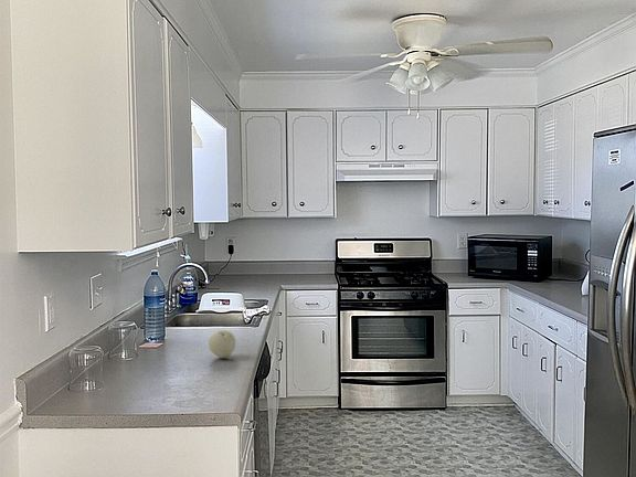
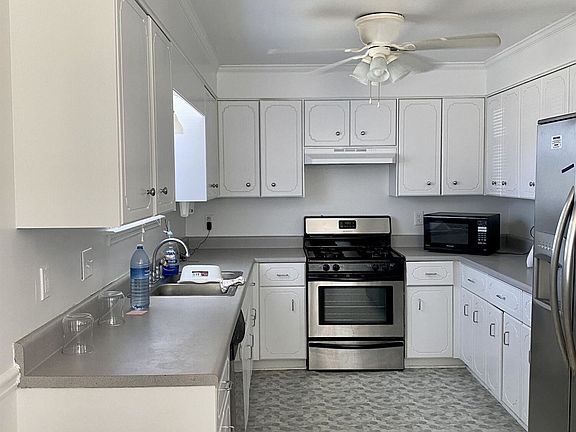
- fruit [208,329,236,359]
